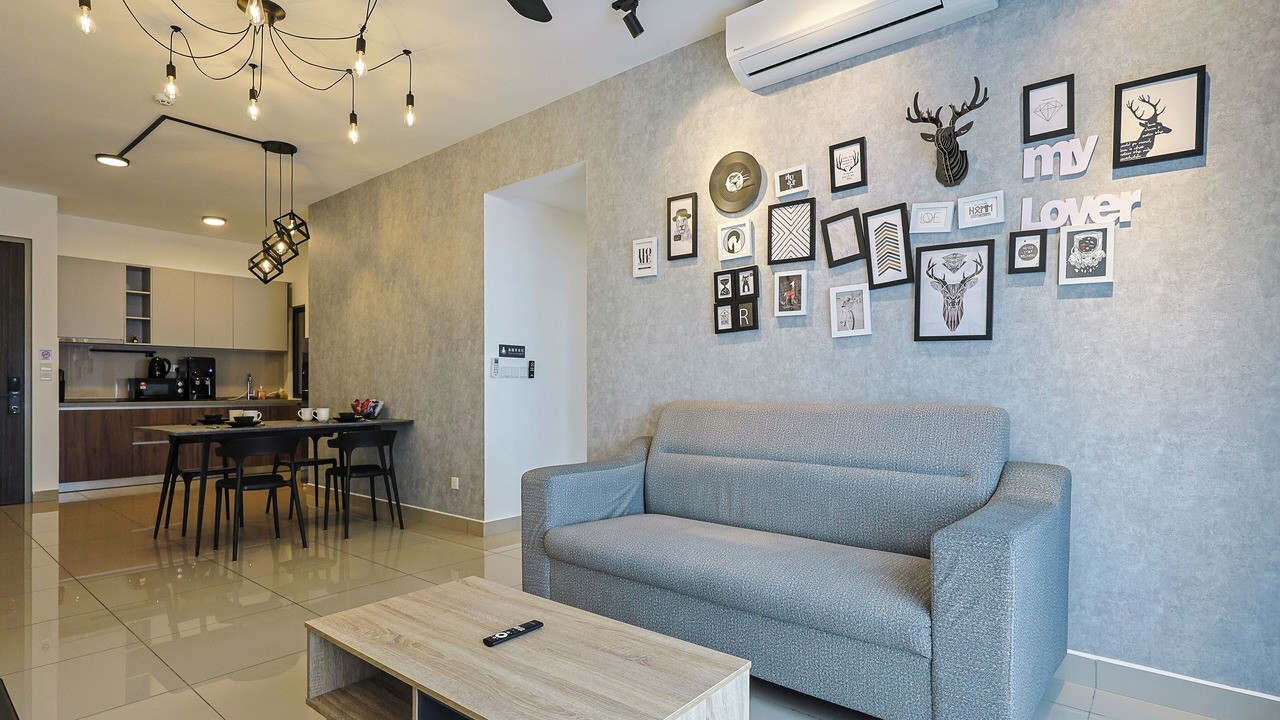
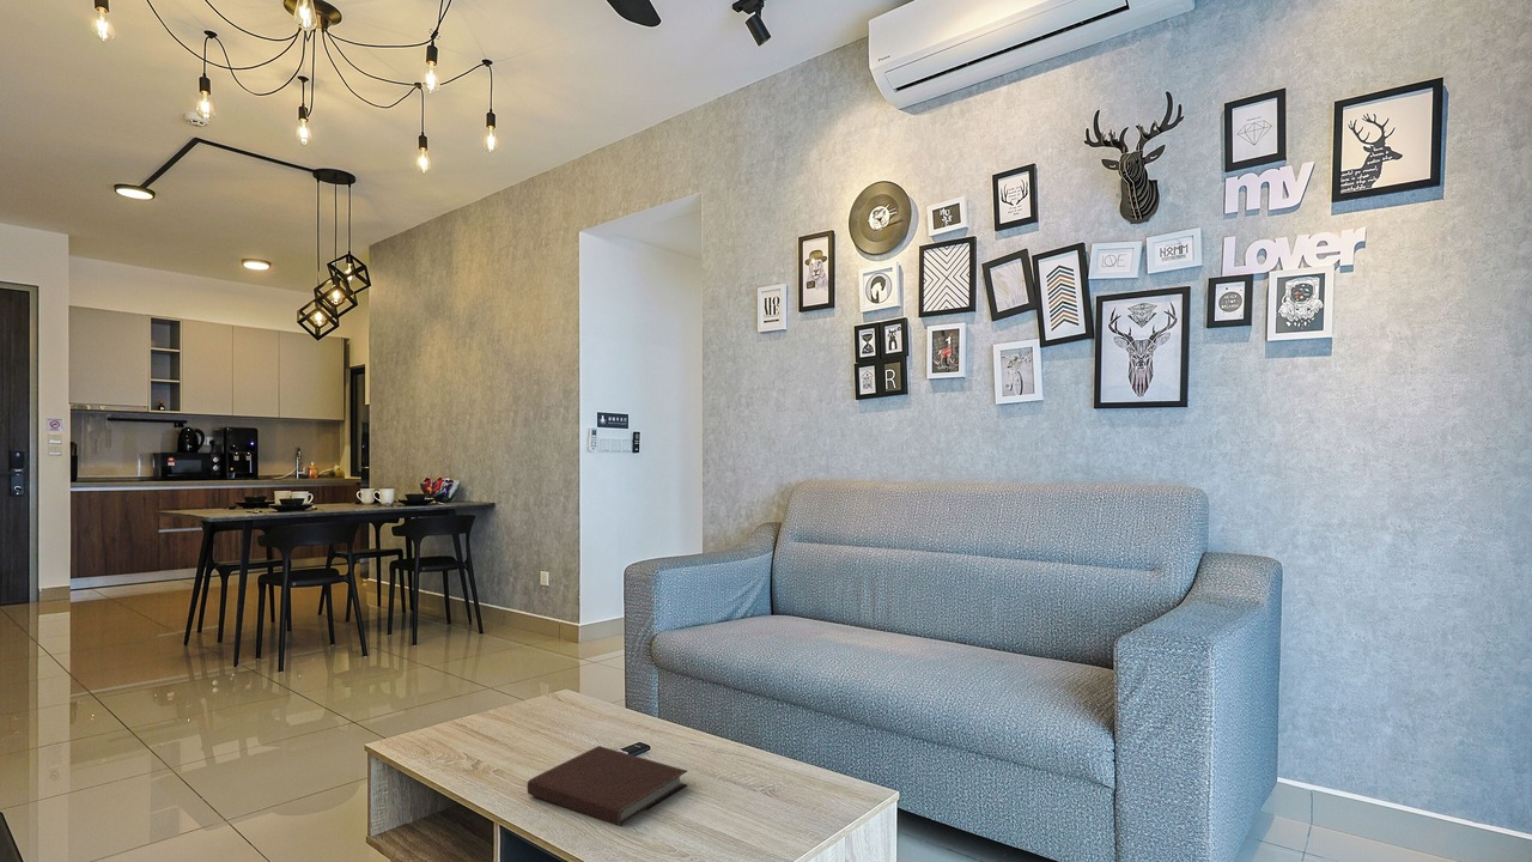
+ notebook [527,745,688,827]
